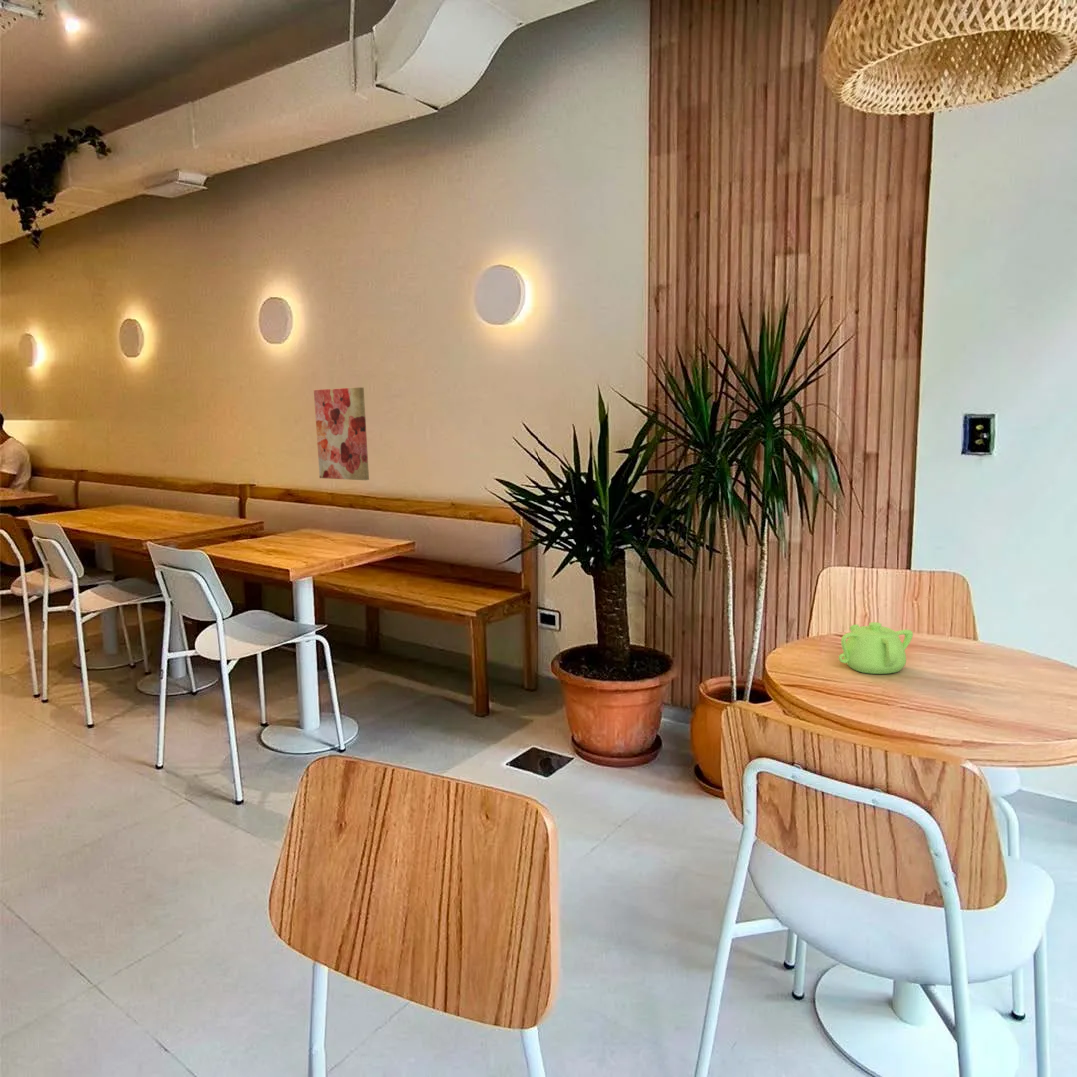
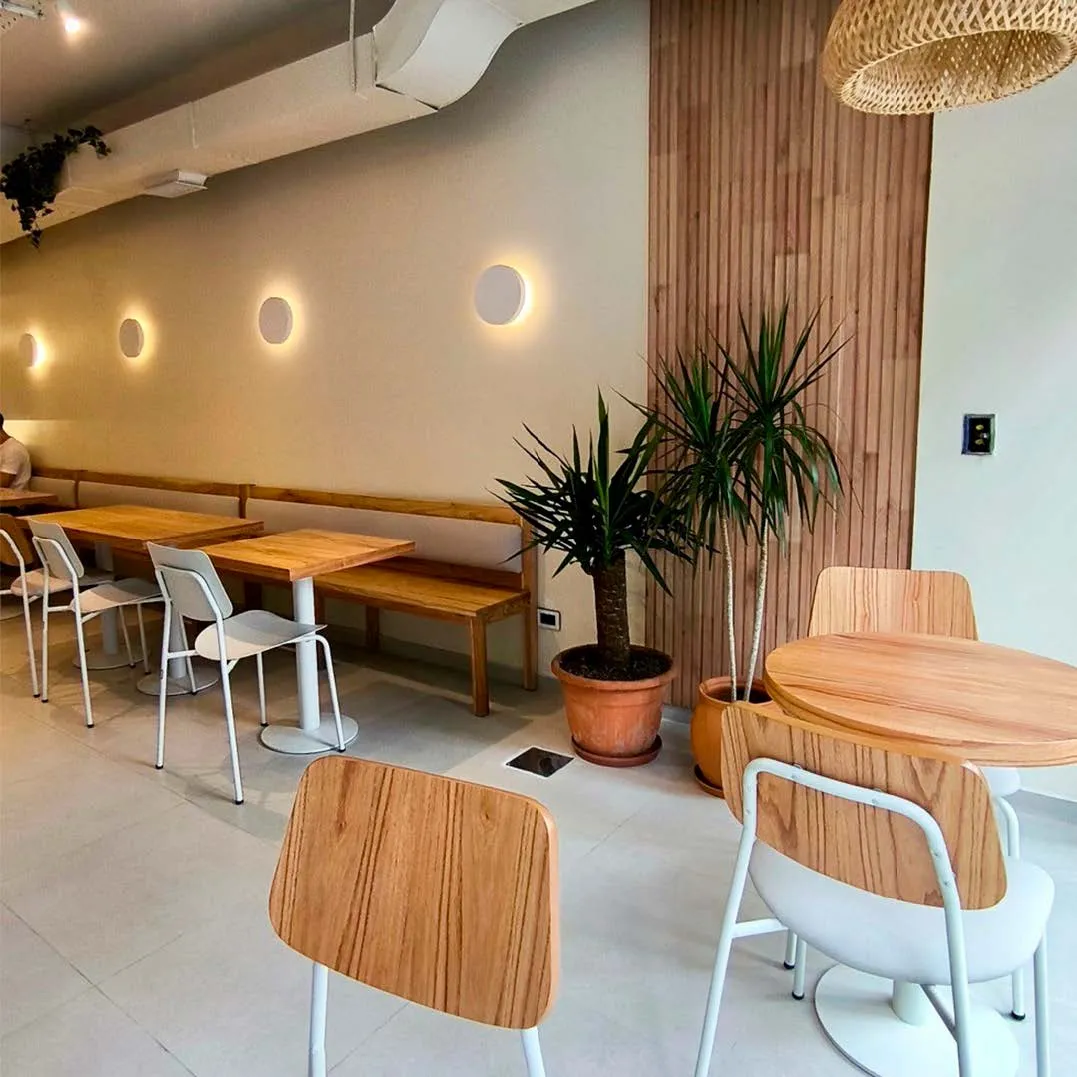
- teapot [838,621,914,675]
- wall art [313,386,370,481]
